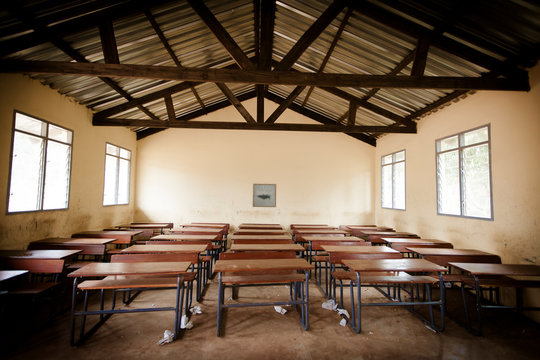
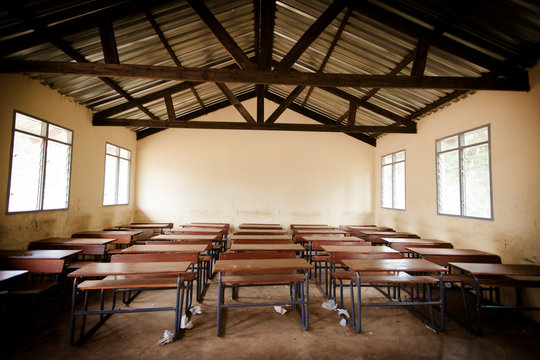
- wall art [252,183,277,208]
